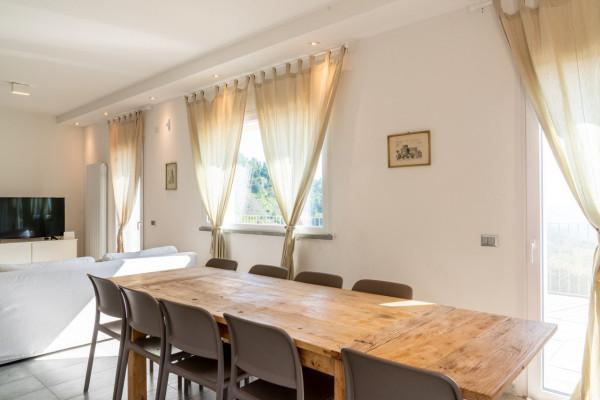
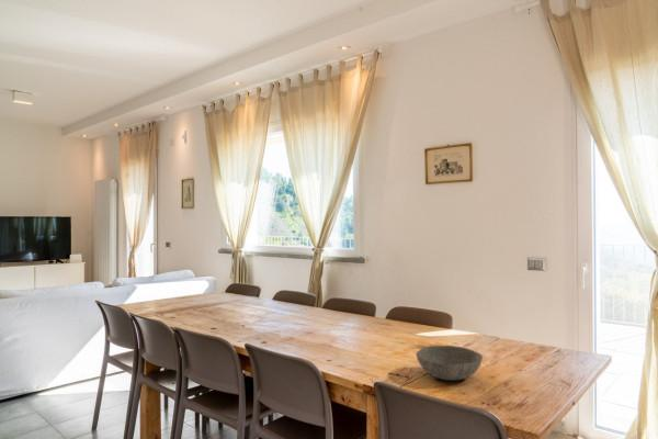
+ bowl [415,345,484,382]
